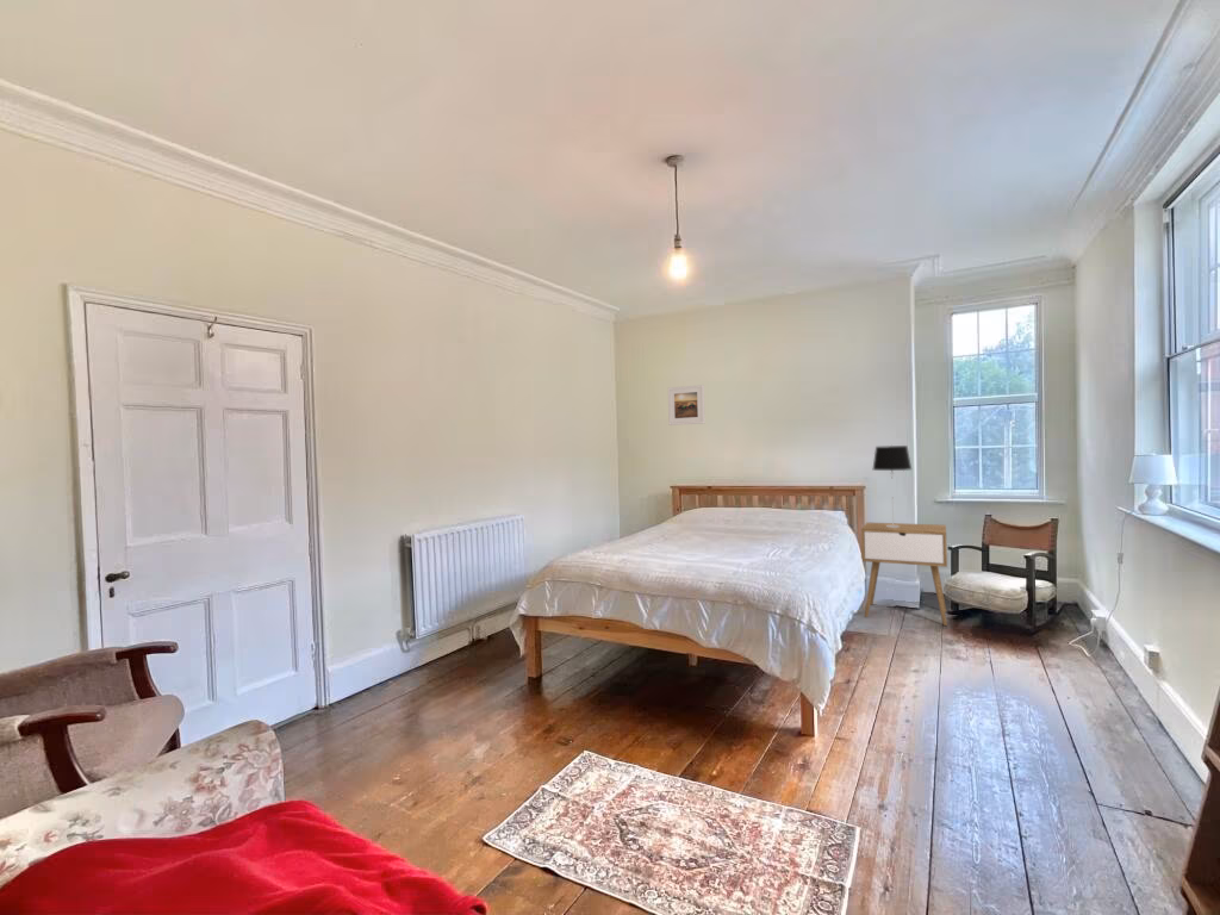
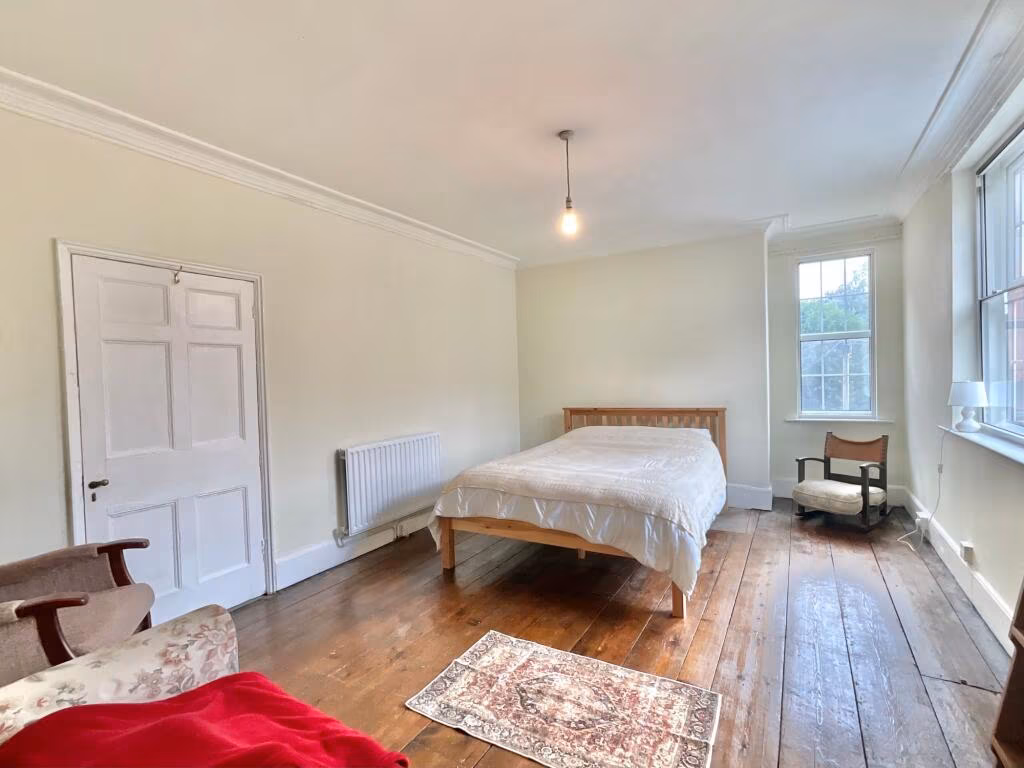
- table lamp [872,444,913,528]
- nightstand [860,521,948,627]
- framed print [667,384,707,427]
